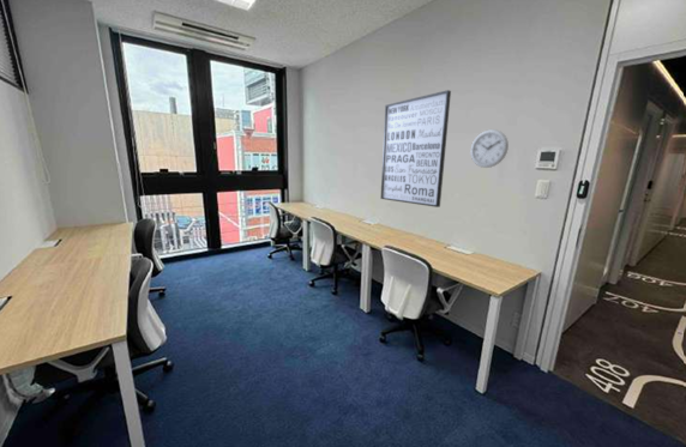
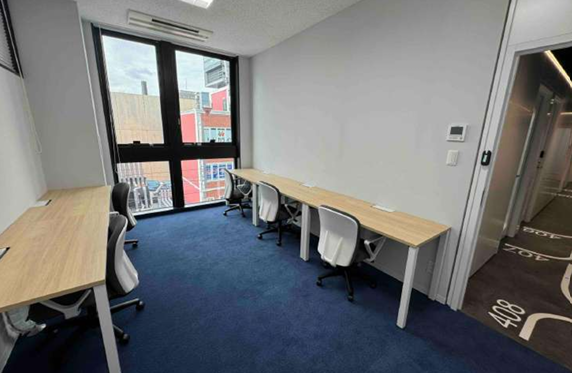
- wall art [380,89,452,209]
- wall clock [469,128,510,169]
